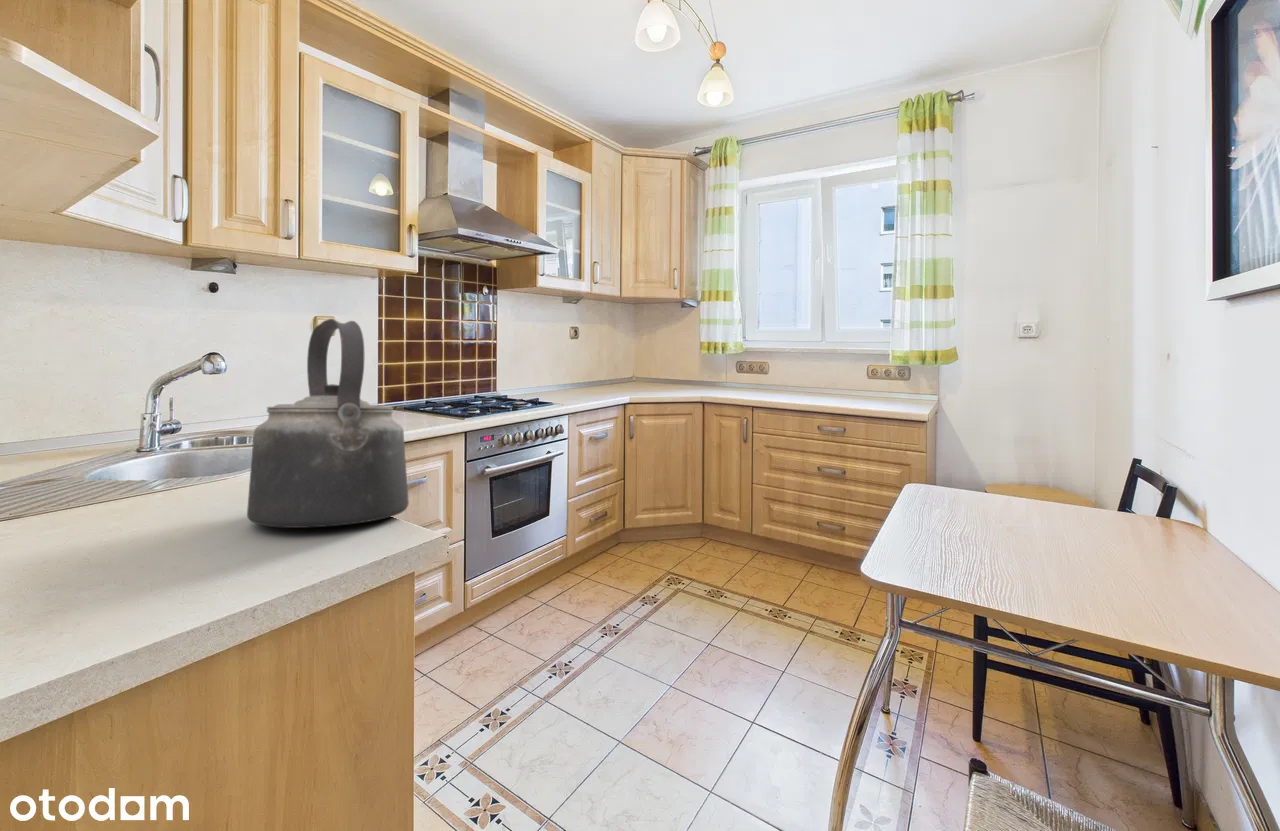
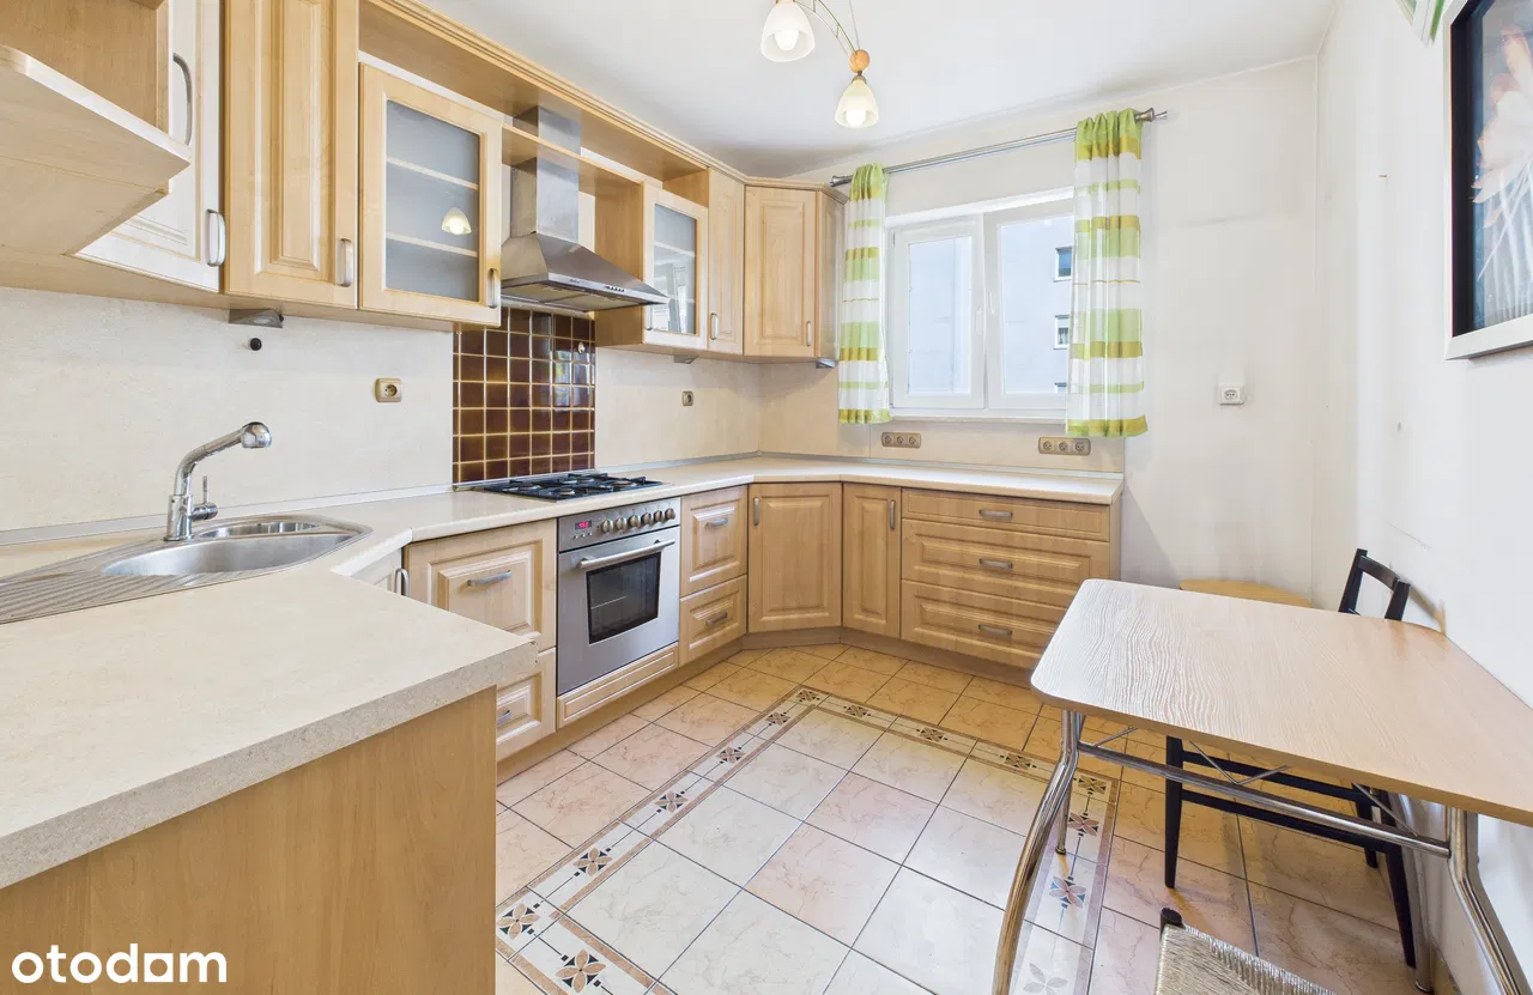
- kettle [246,318,410,529]
